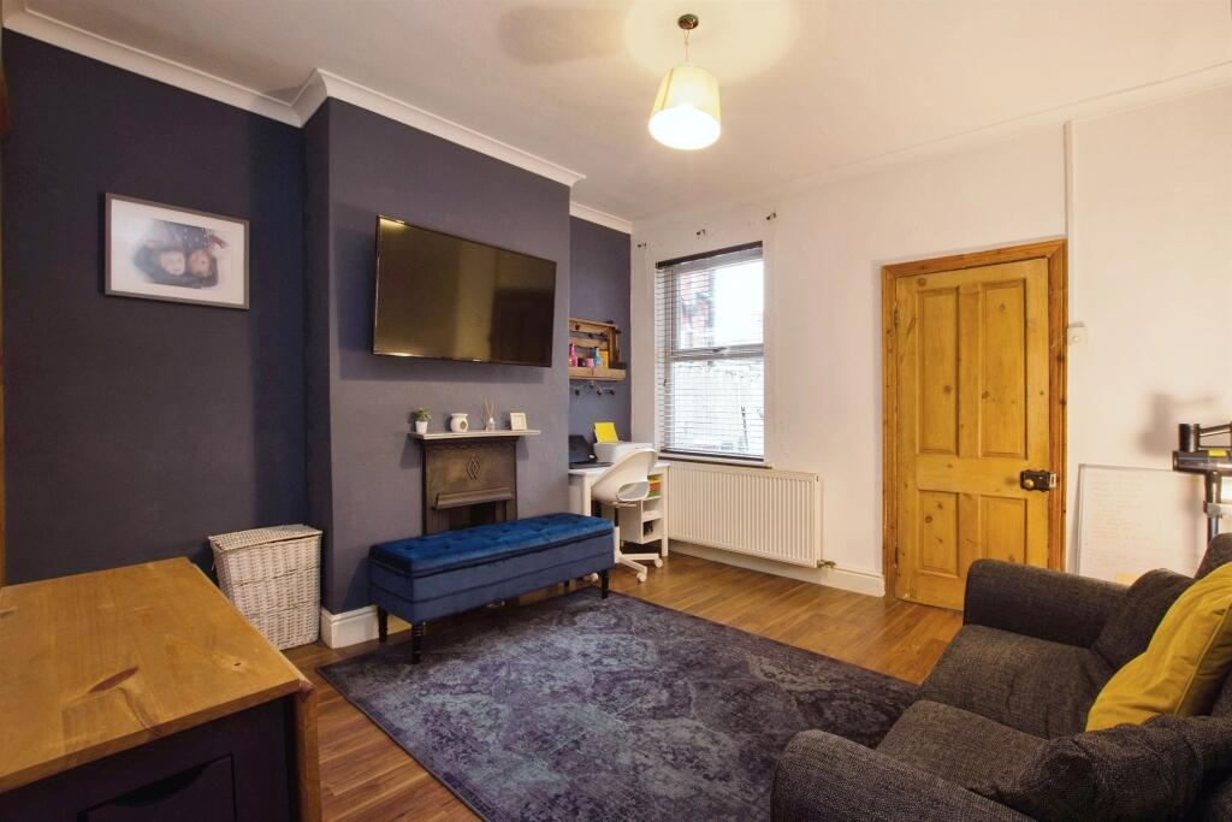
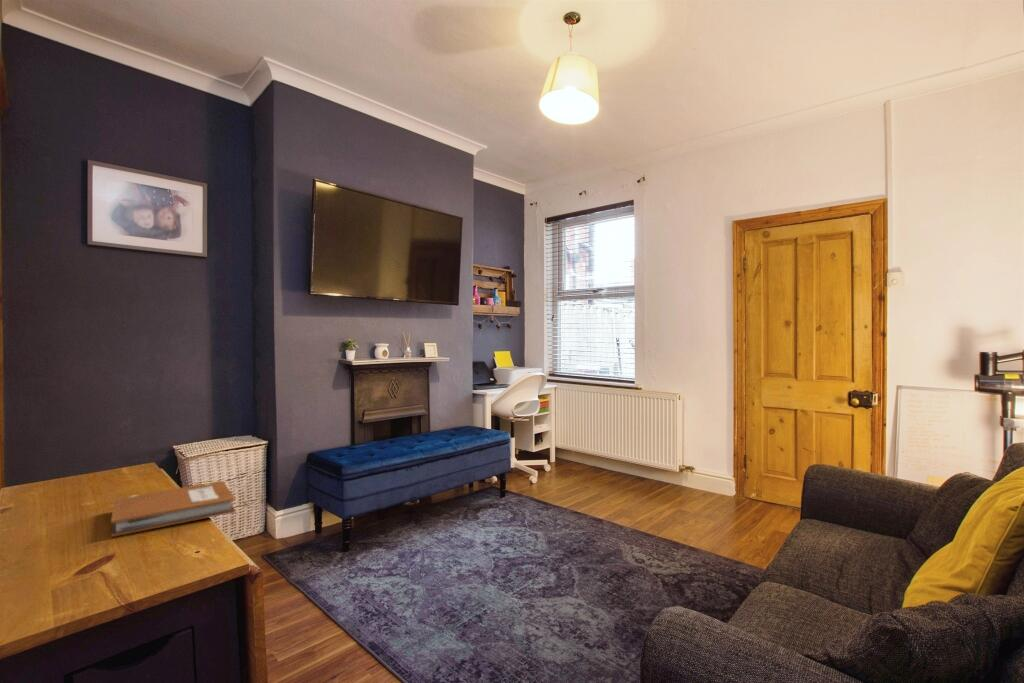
+ notebook [110,480,236,538]
